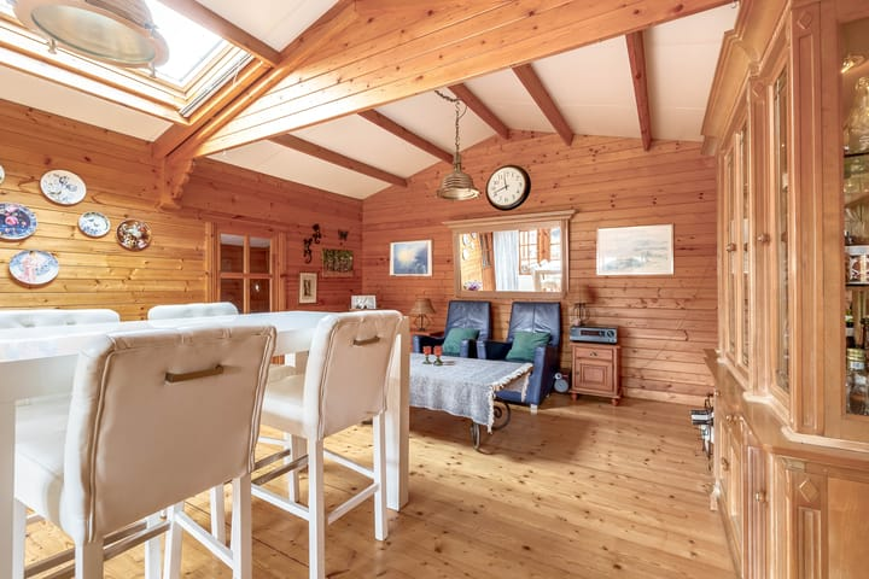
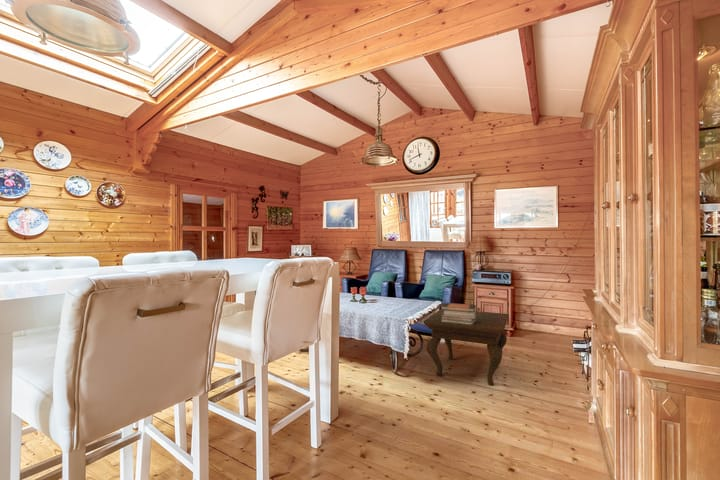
+ book stack [440,302,477,325]
+ side table [423,308,510,386]
